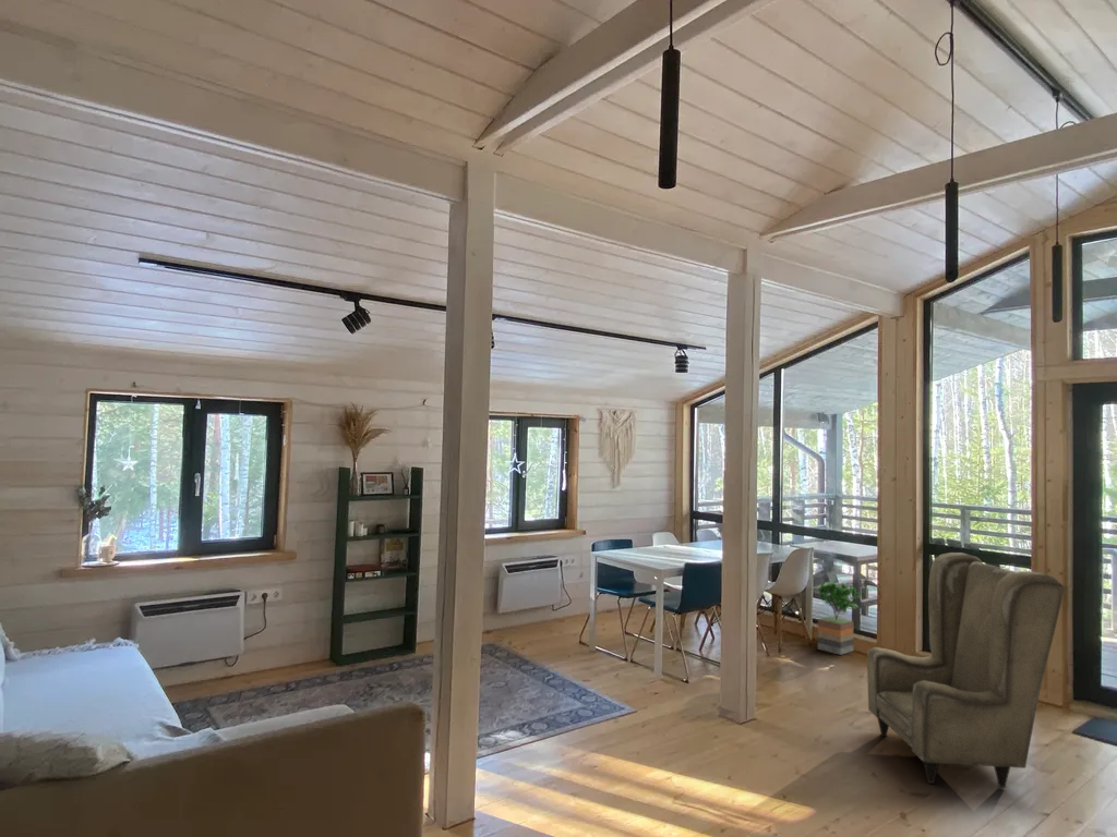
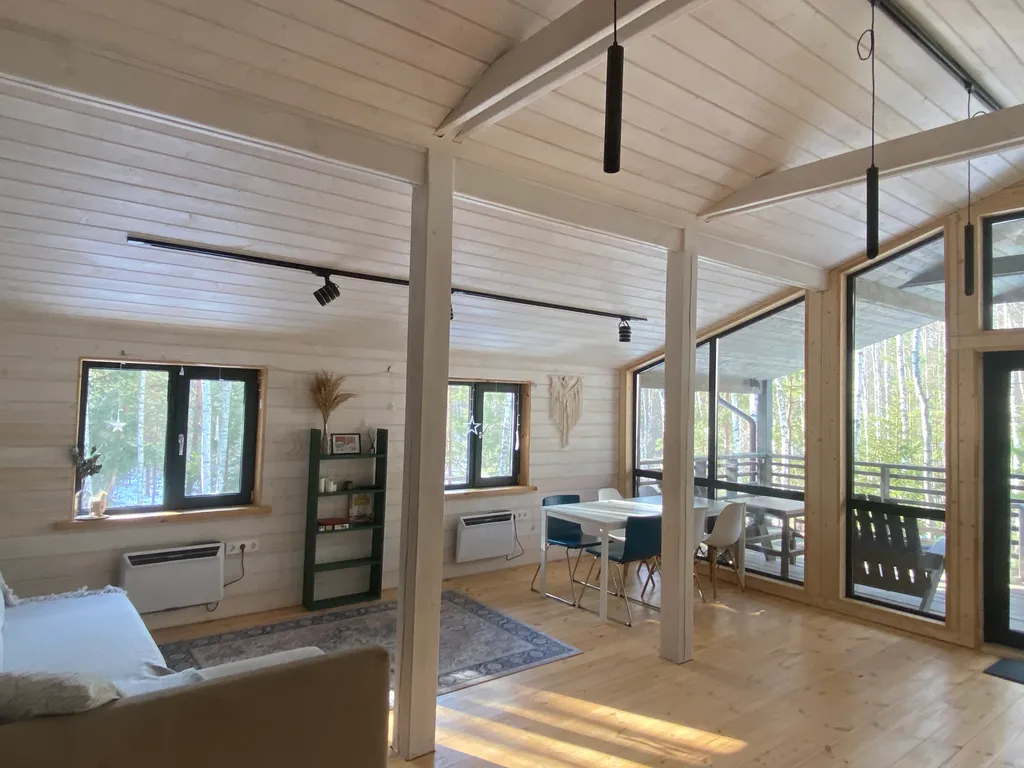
- potted tree [816,581,863,656]
- armchair [866,551,1066,789]
